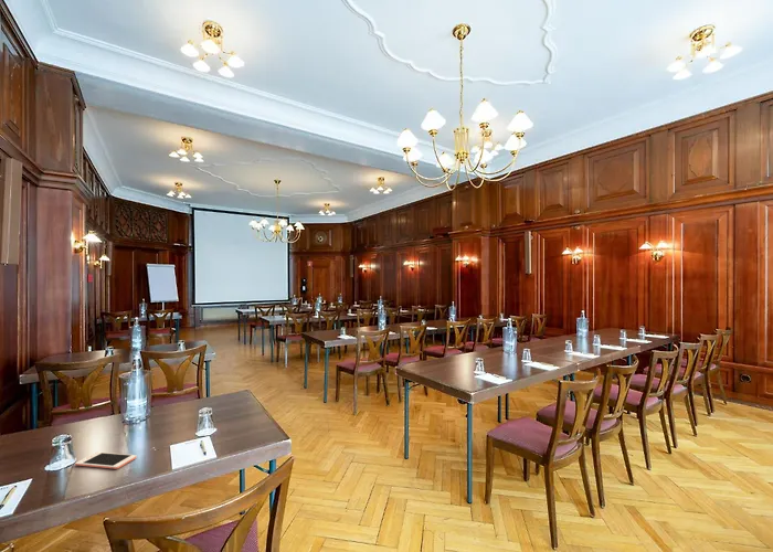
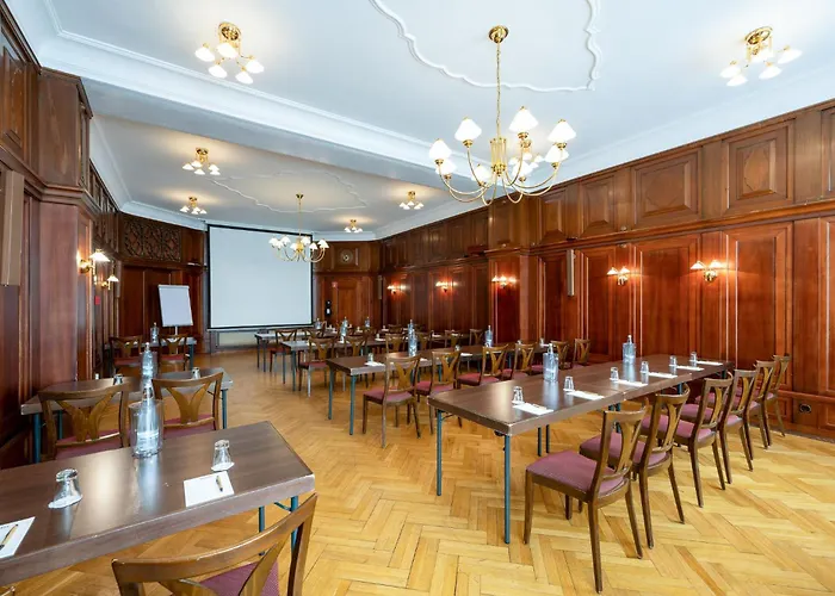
- cell phone [74,450,138,470]
